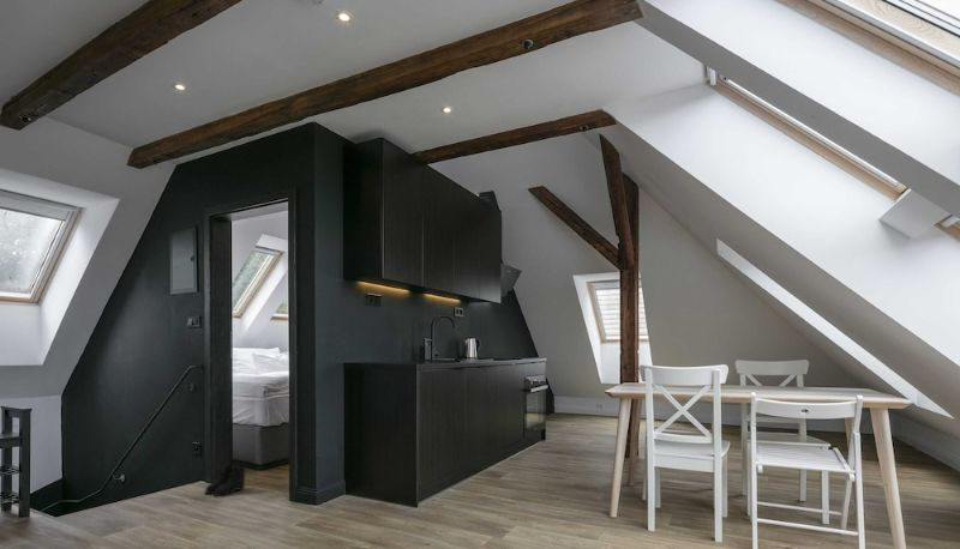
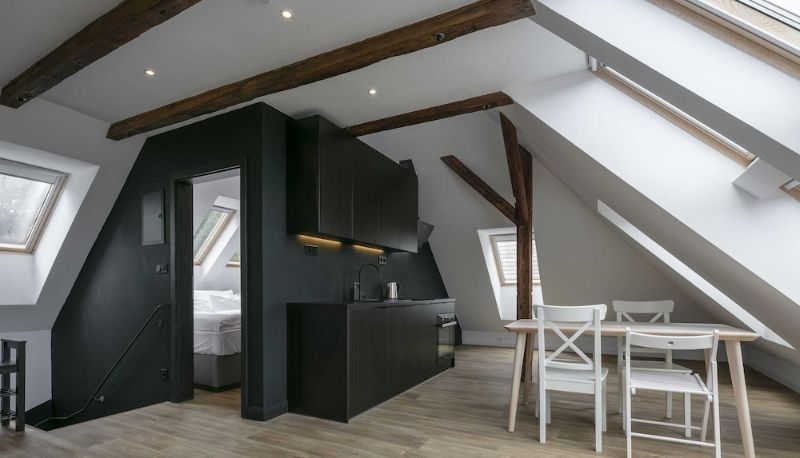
- boots [204,463,247,497]
